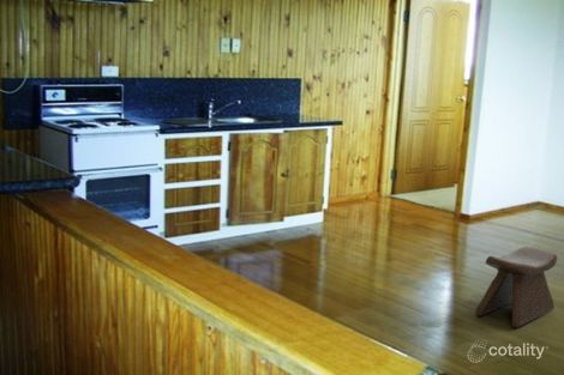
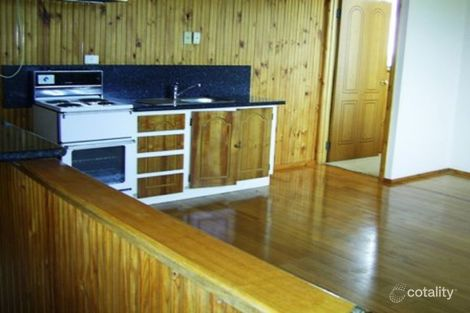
- stool [474,246,558,328]
